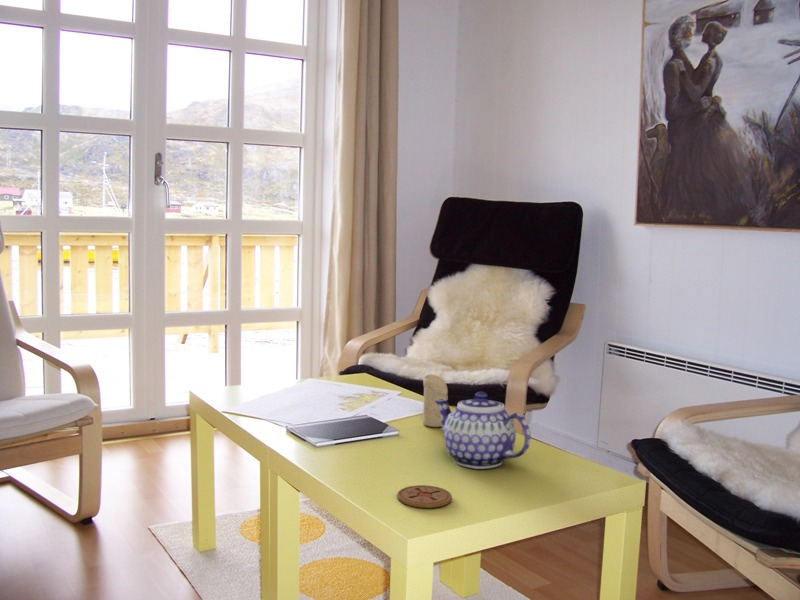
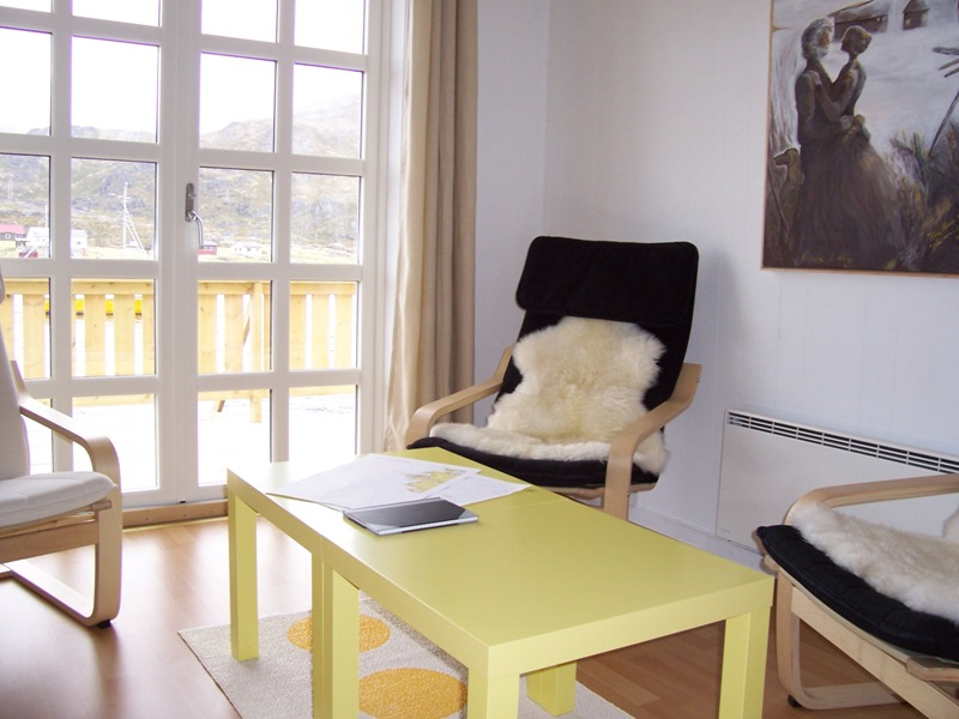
- teapot [435,391,532,470]
- candle [422,374,449,428]
- coaster [396,484,453,509]
